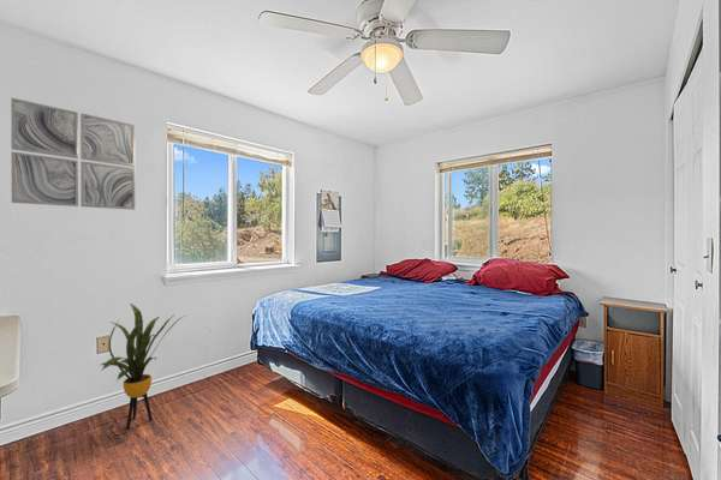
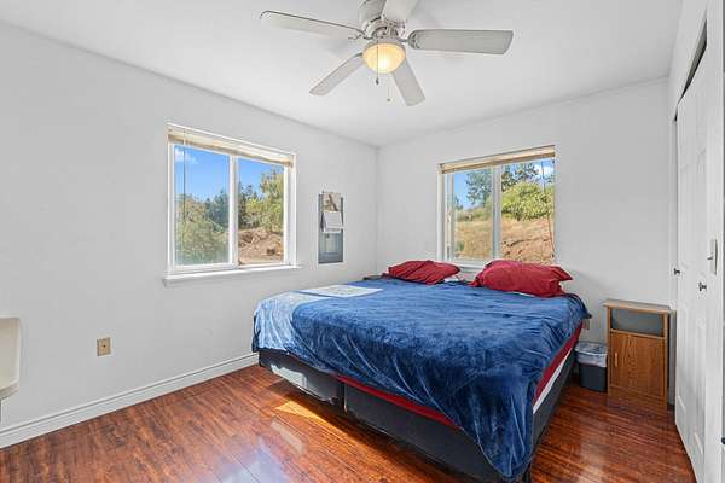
- house plant [100,302,186,430]
- wall art [10,97,136,211]
